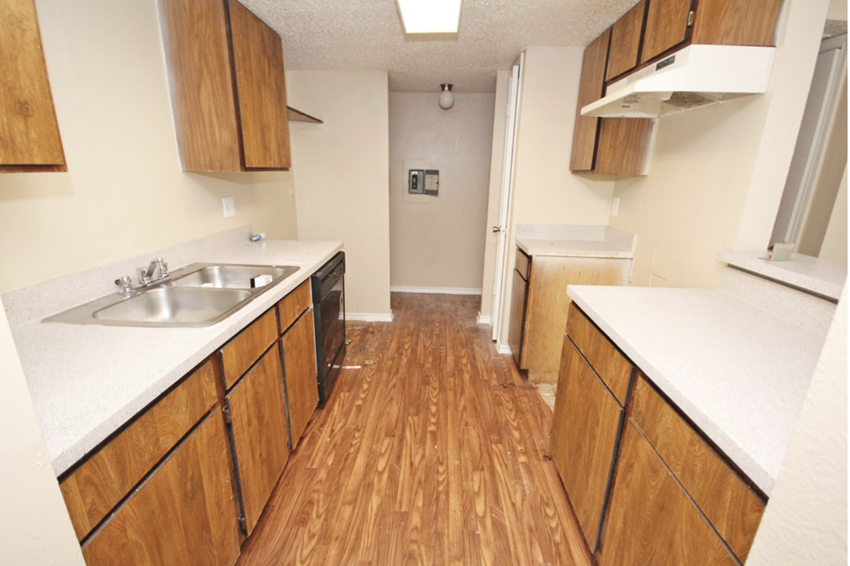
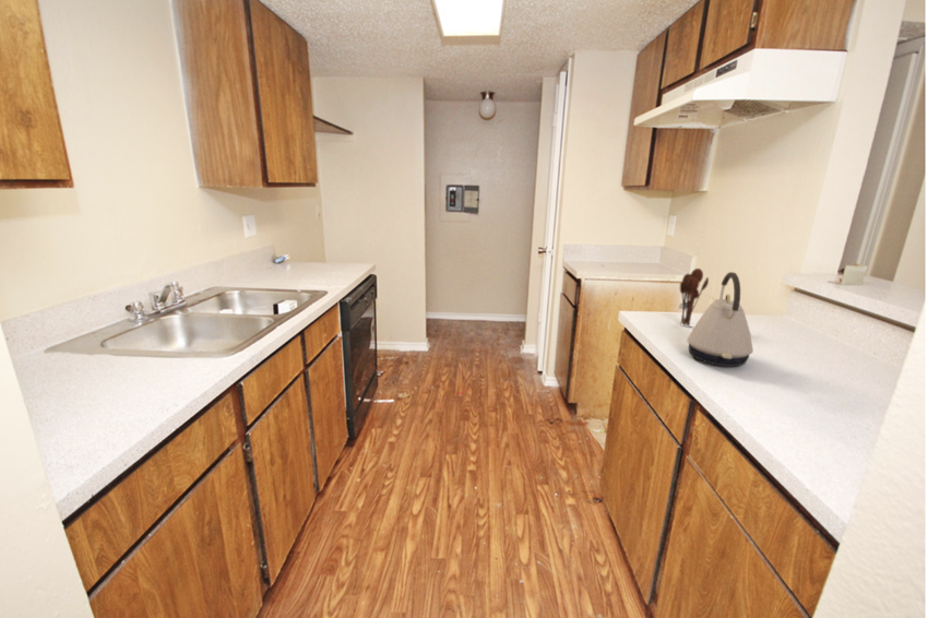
+ kettle [687,271,754,368]
+ utensil holder [678,268,710,326]
